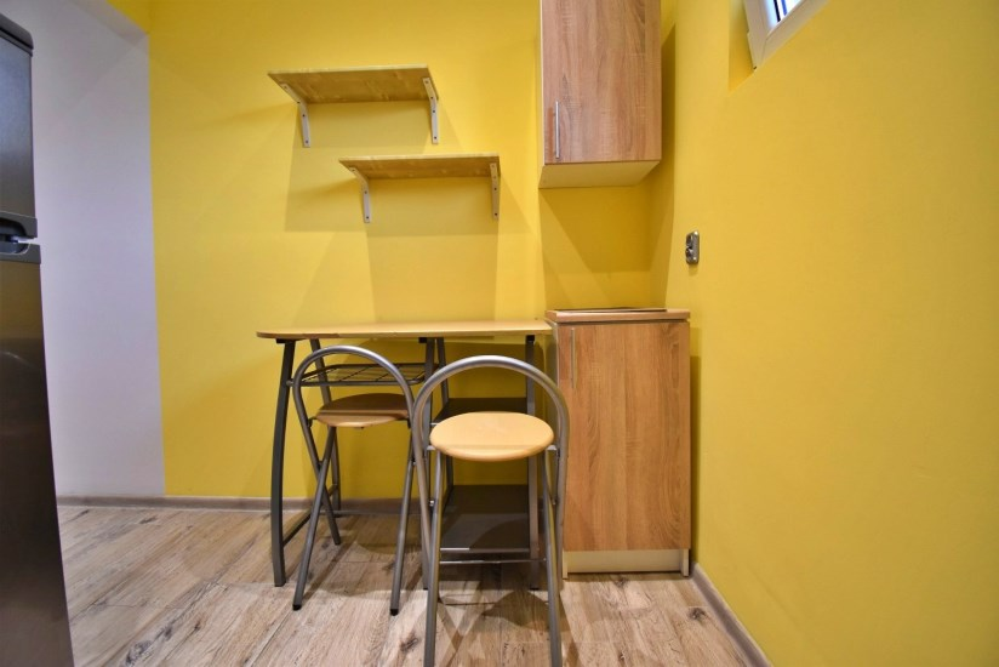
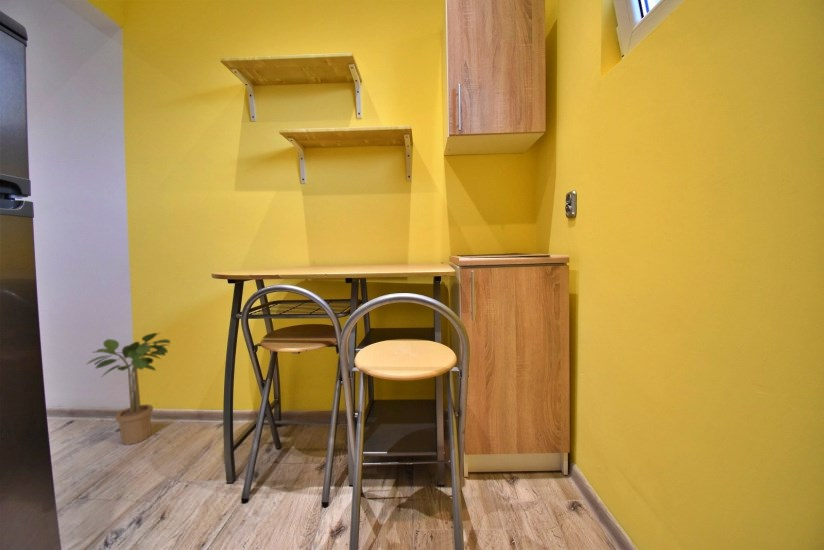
+ potted plant [85,332,171,446]
